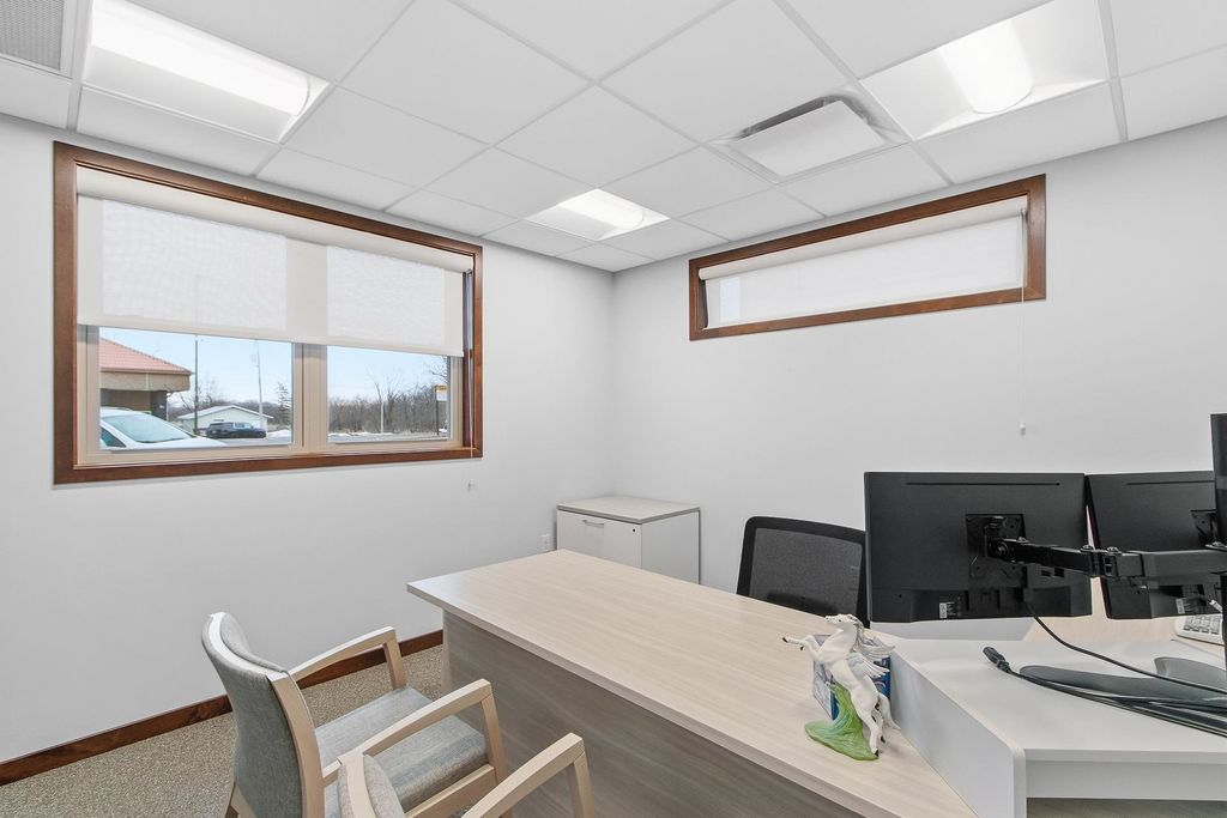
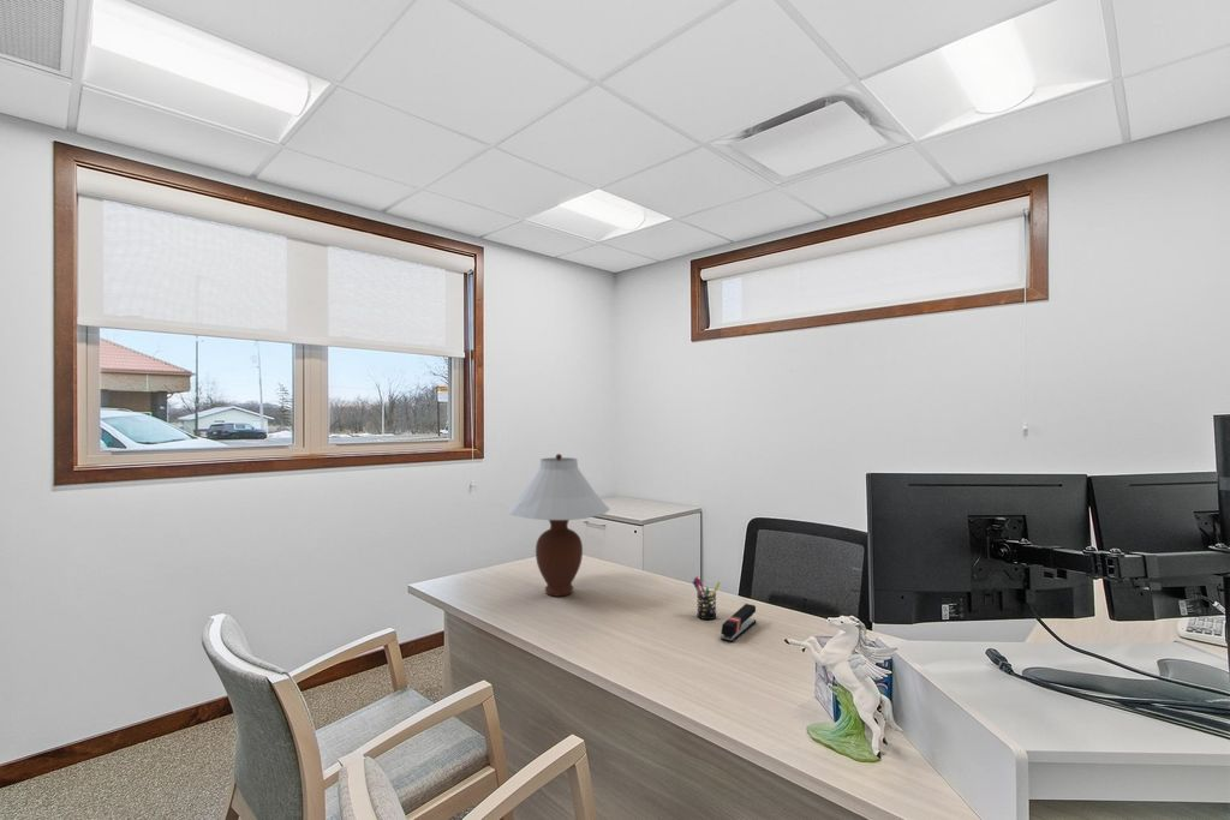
+ stapler [720,603,757,644]
+ pen holder [692,575,722,621]
+ table lamp [507,453,611,598]
